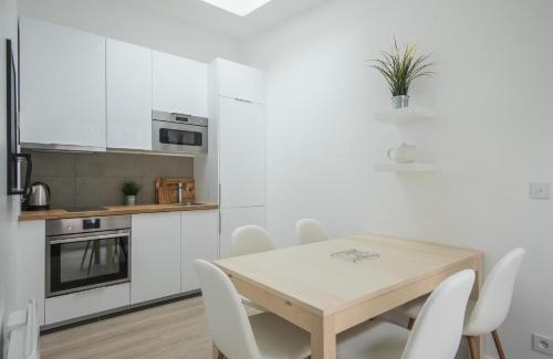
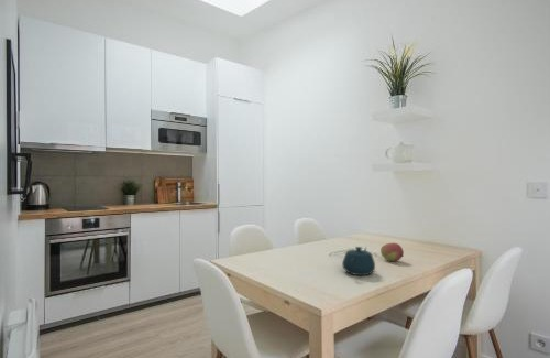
+ teapot [341,246,376,276]
+ fruit [380,242,405,262]
